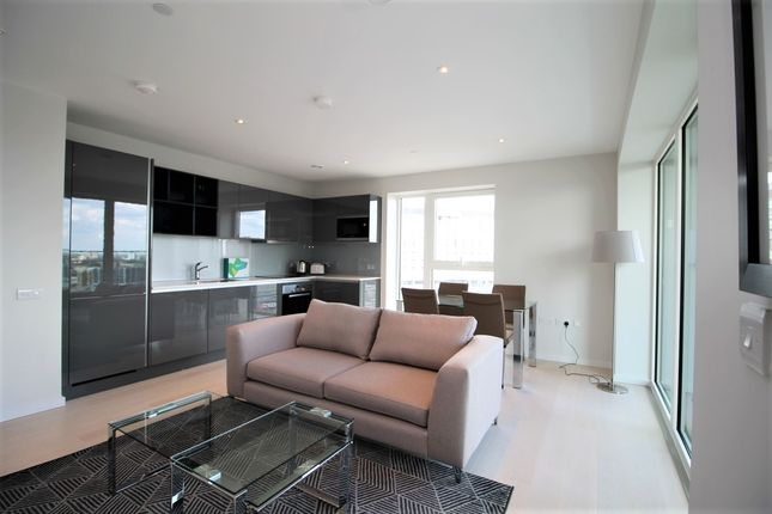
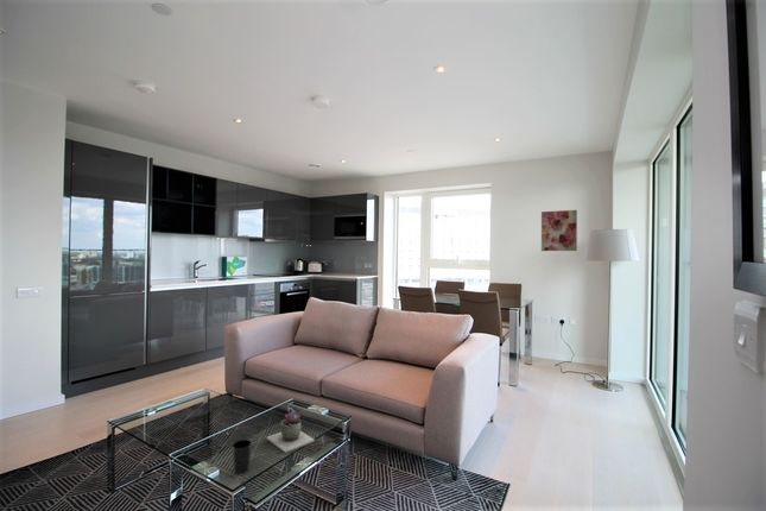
+ cup [232,439,253,474]
+ succulent plant [266,411,316,454]
+ wall art [540,209,578,252]
